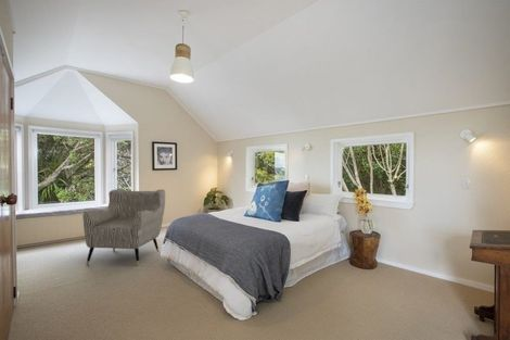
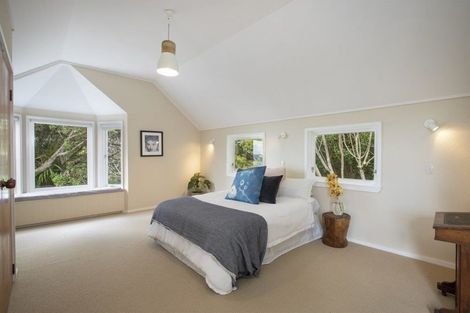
- armchair [81,188,166,266]
